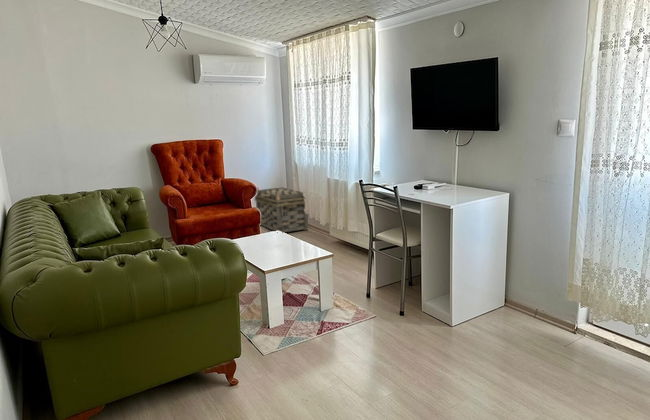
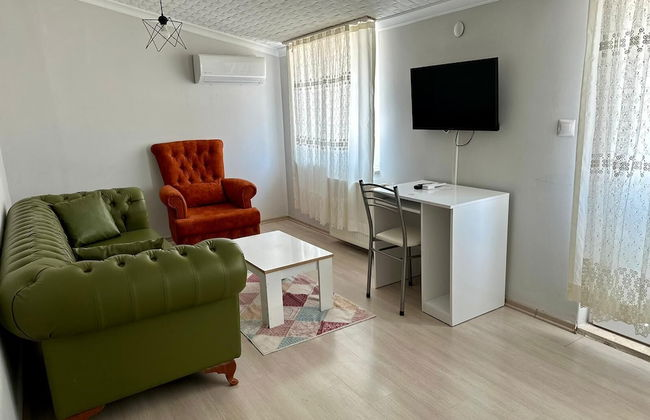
- basket [253,186,310,233]
